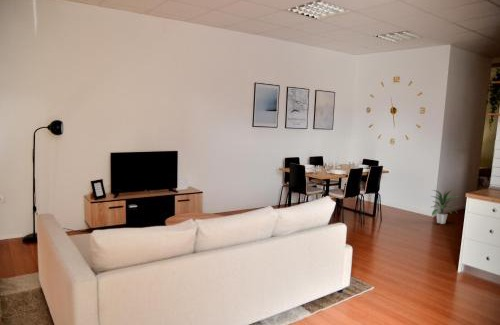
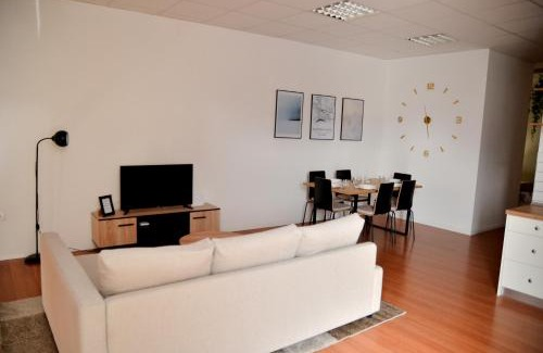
- indoor plant [429,188,458,225]
